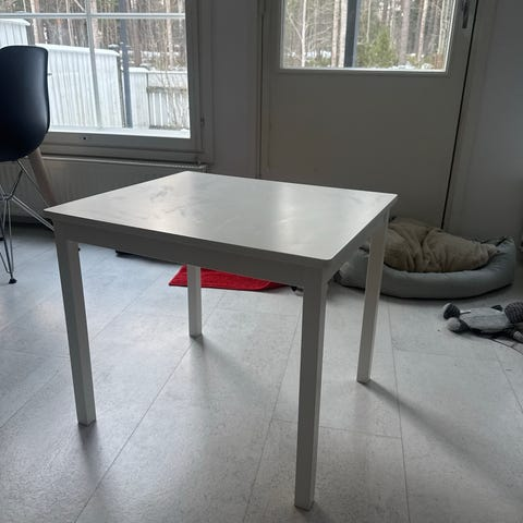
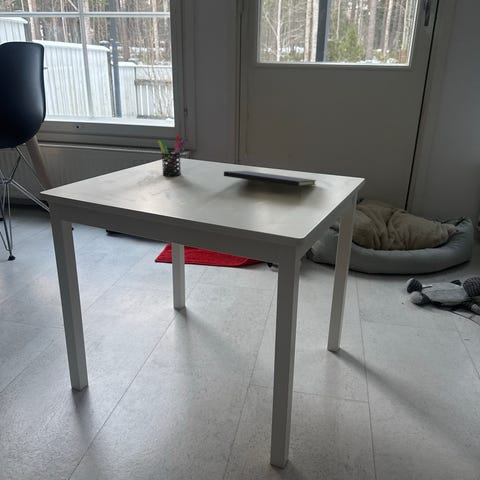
+ notepad [223,170,317,199]
+ pen holder [157,134,186,177]
